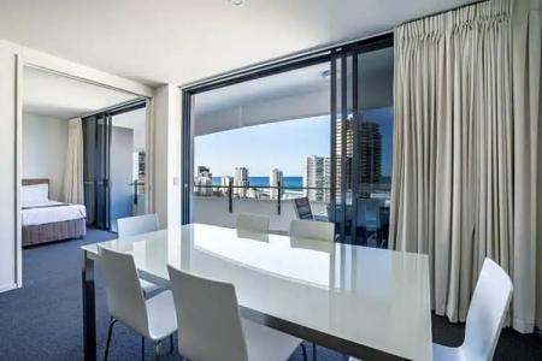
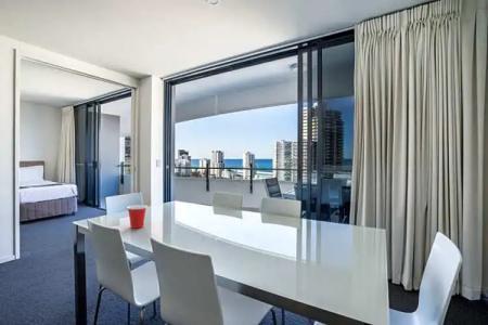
+ cup [126,204,149,230]
